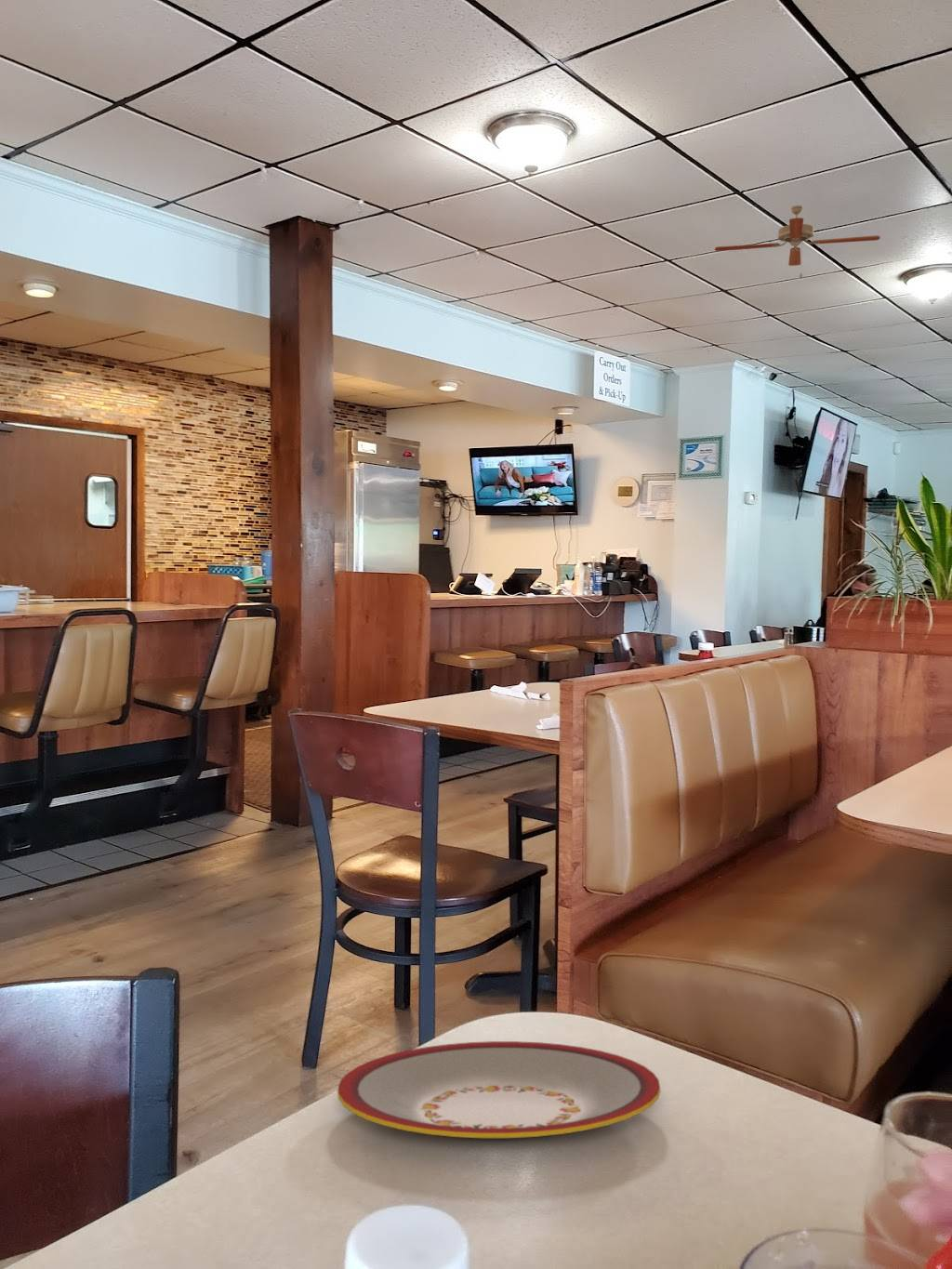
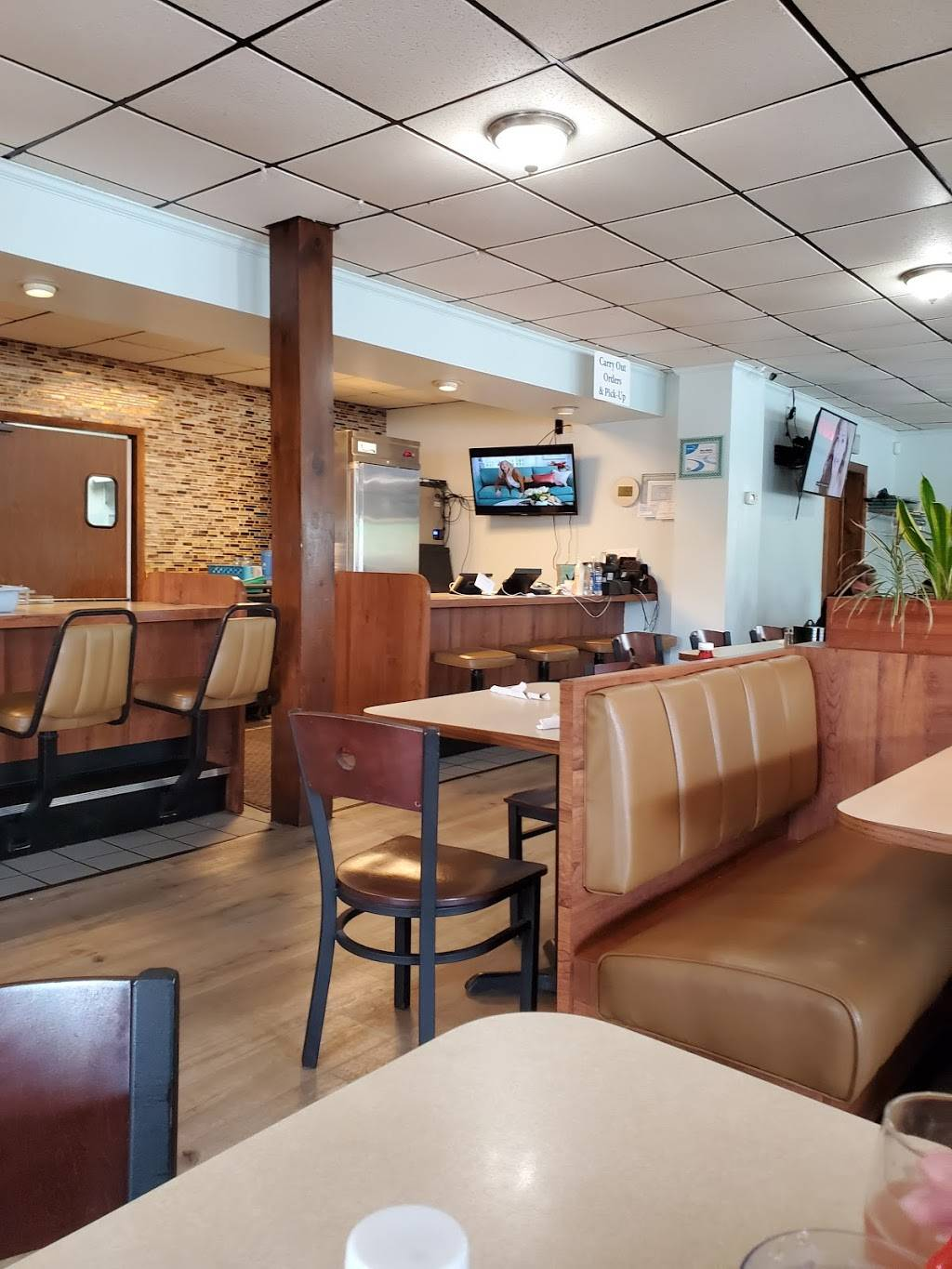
- plate [337,1040,662,1139]
- ceiling fan [714,205,881,279]
